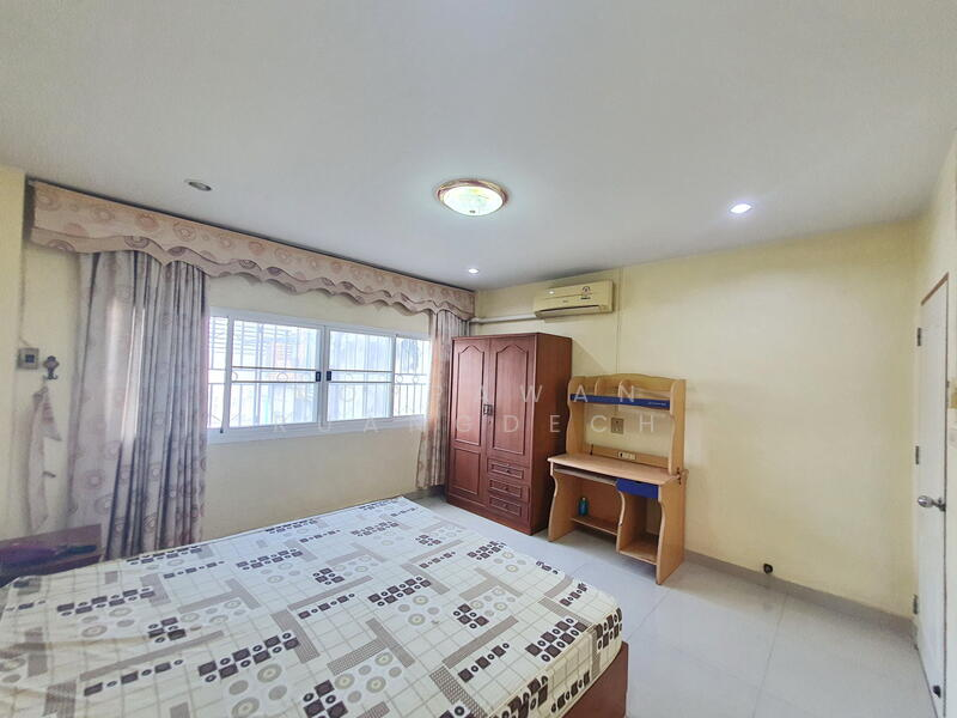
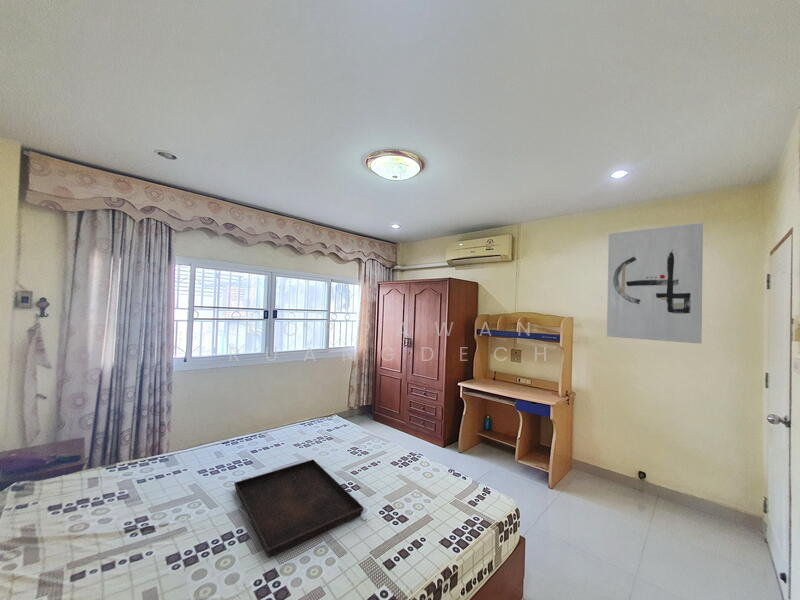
+ wall art [606,222,704,344]
+ serving tray [234,459,364,558]
